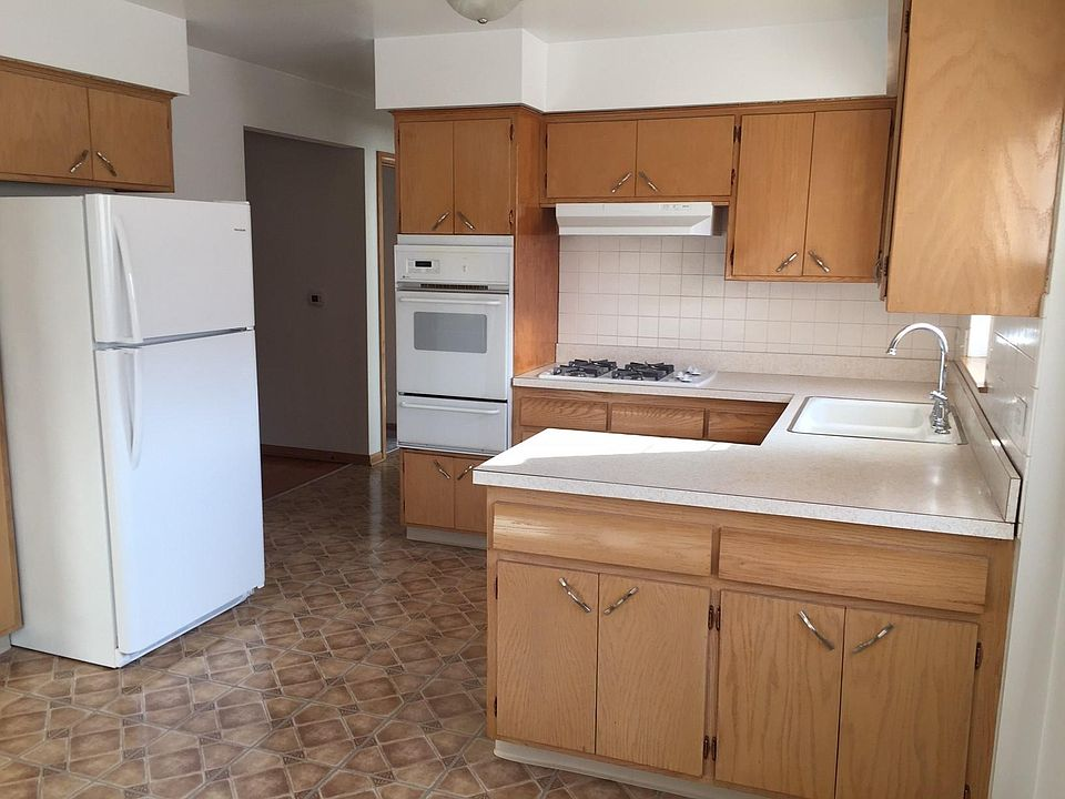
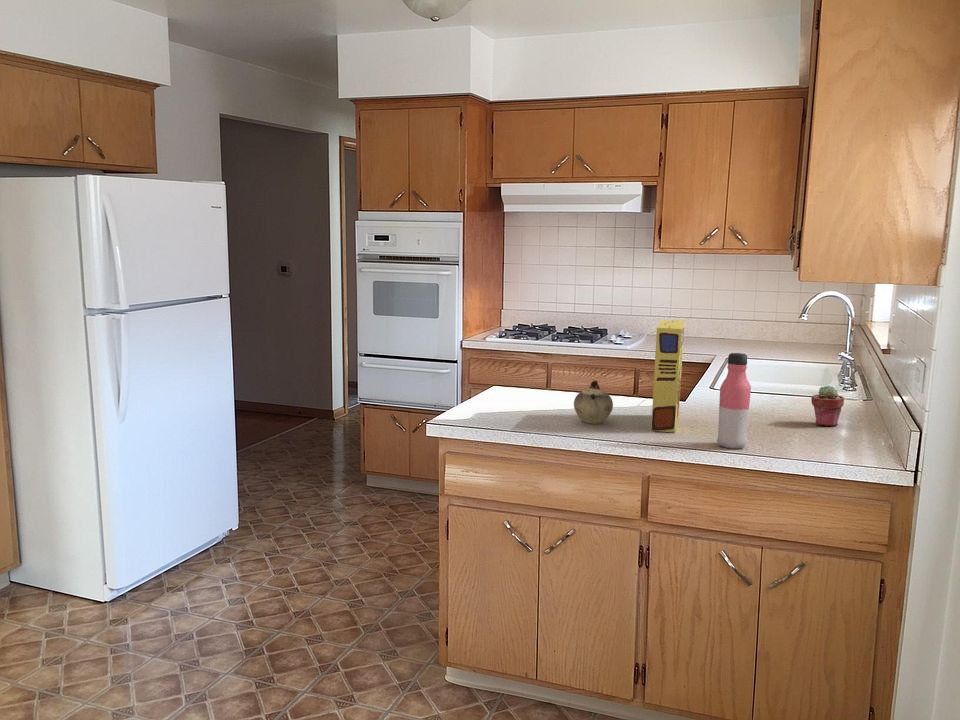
+ potted succulent [810,384,845,427]
+ cereal box [650,319,685,433]
+ teapot [573,380,614,425]
+ water bottle [716,352,752,450]
